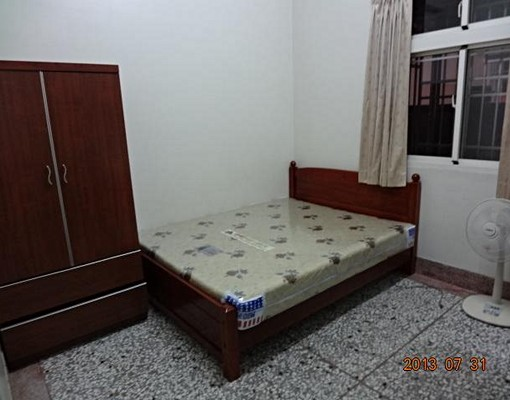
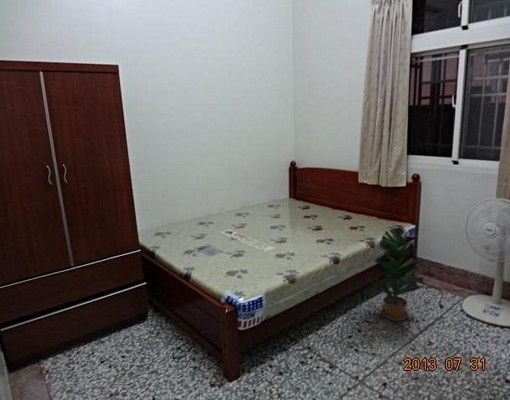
+ potted plant [368,227,425,322]
